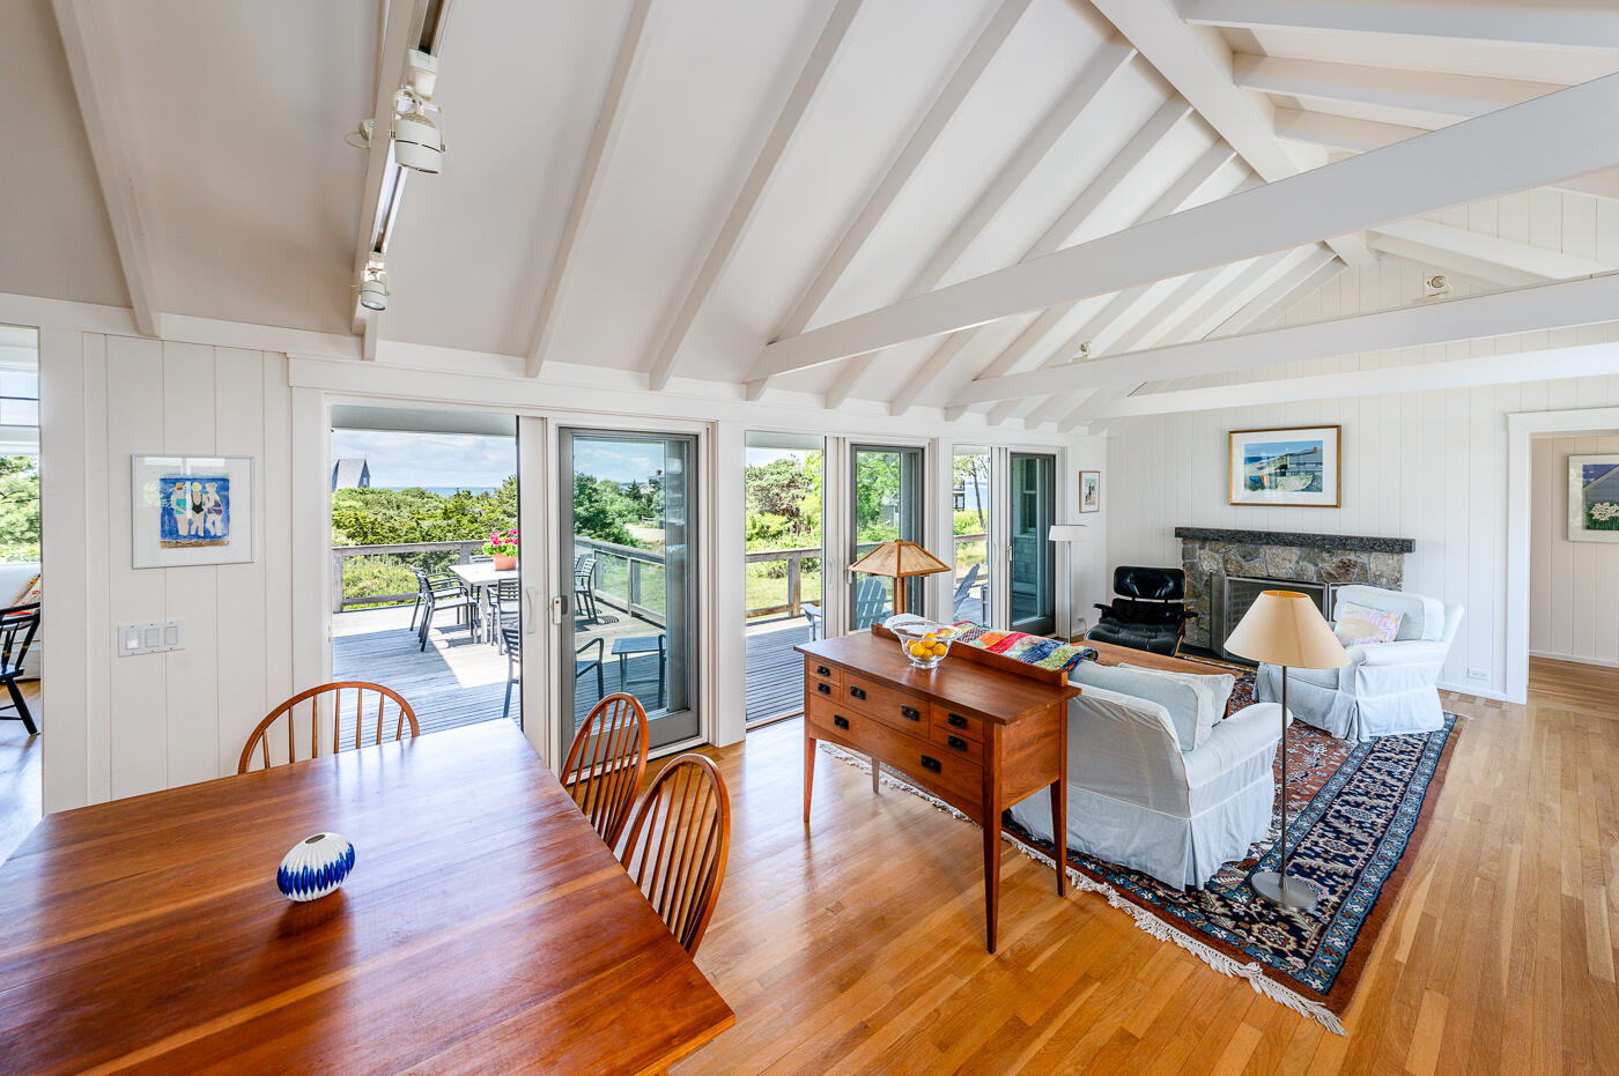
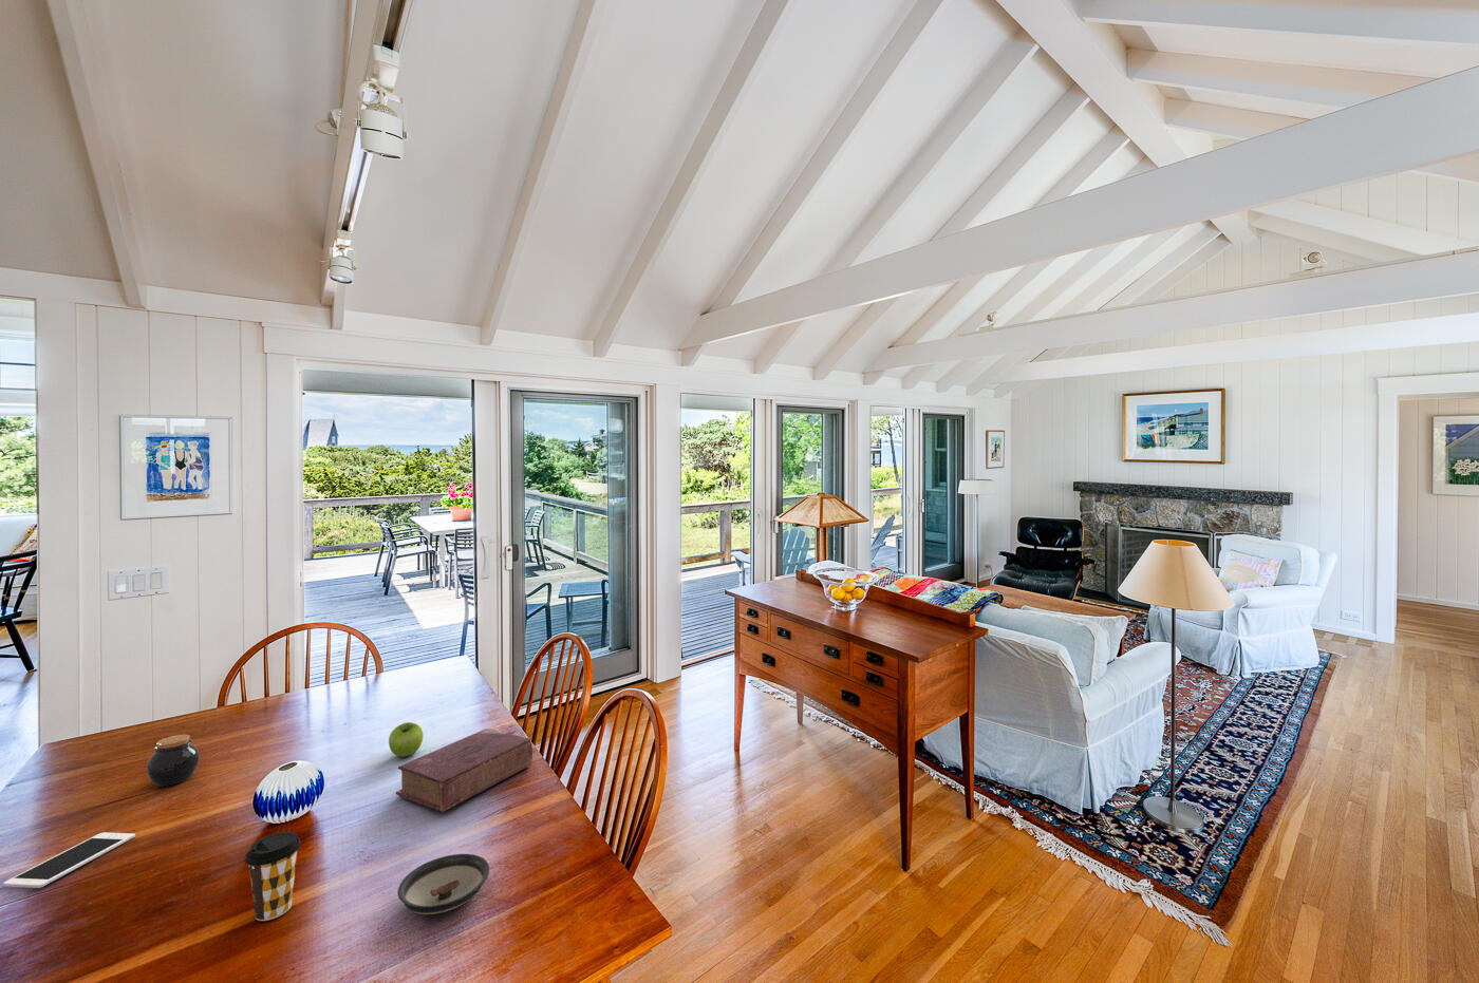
+ book [395,727,533,813]
+ jar [146,734,201,788]
+ fruit [387,721,425,758]
+ coffee cup [244,831,302,922]
+ cell phone [2,832,136,889]
+ saucer [396,854,492,915]
